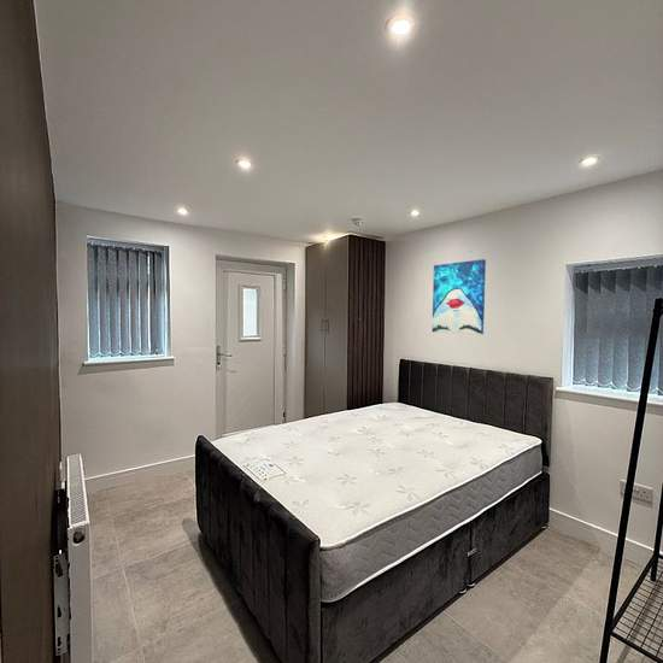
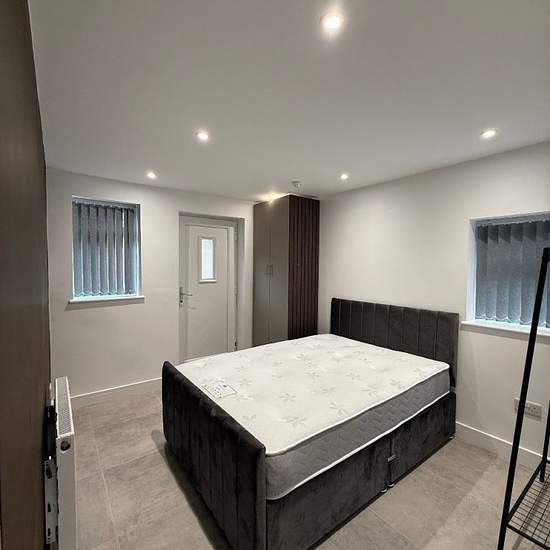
- wall art [432,258,487,335]
